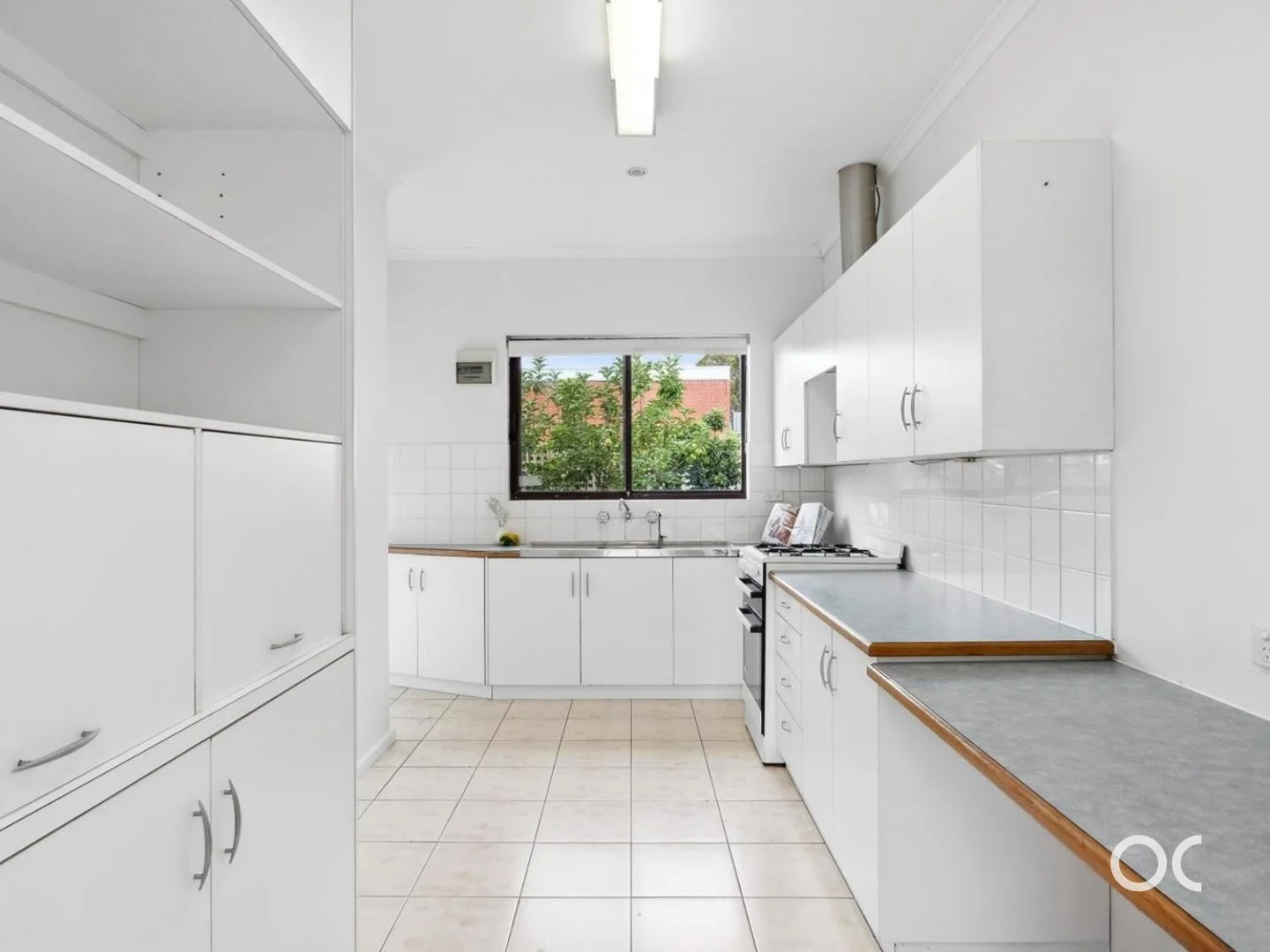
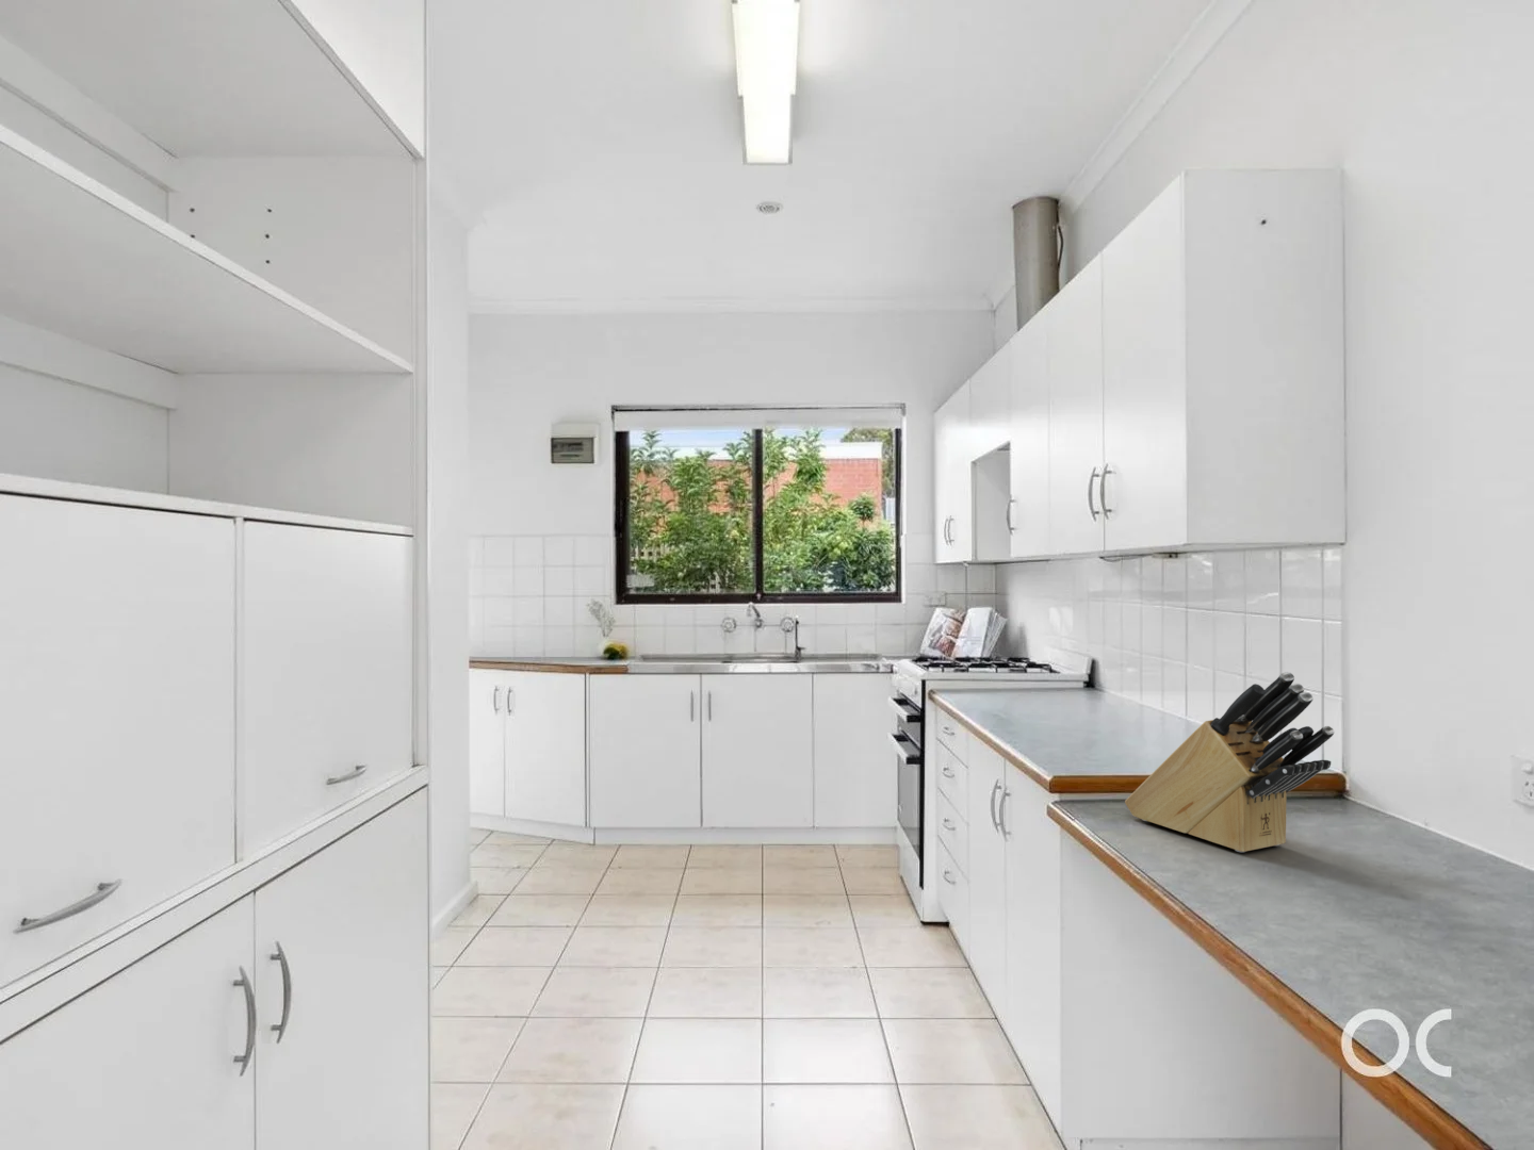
+ knife block [1123,670,1335,853]
